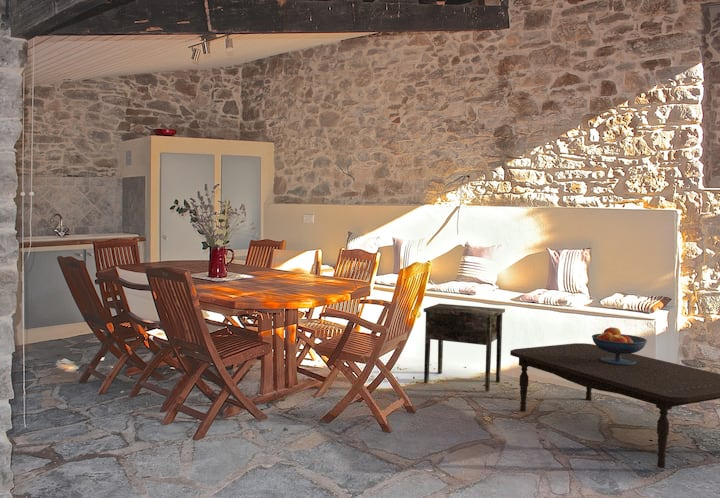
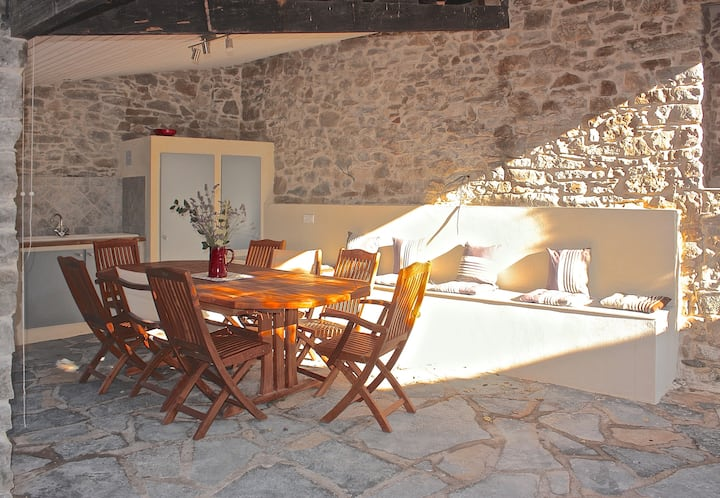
- fruit bowl [591,325,648,365]
- coffee table [509,342,720,469]
- side table [423,303,506,392]
